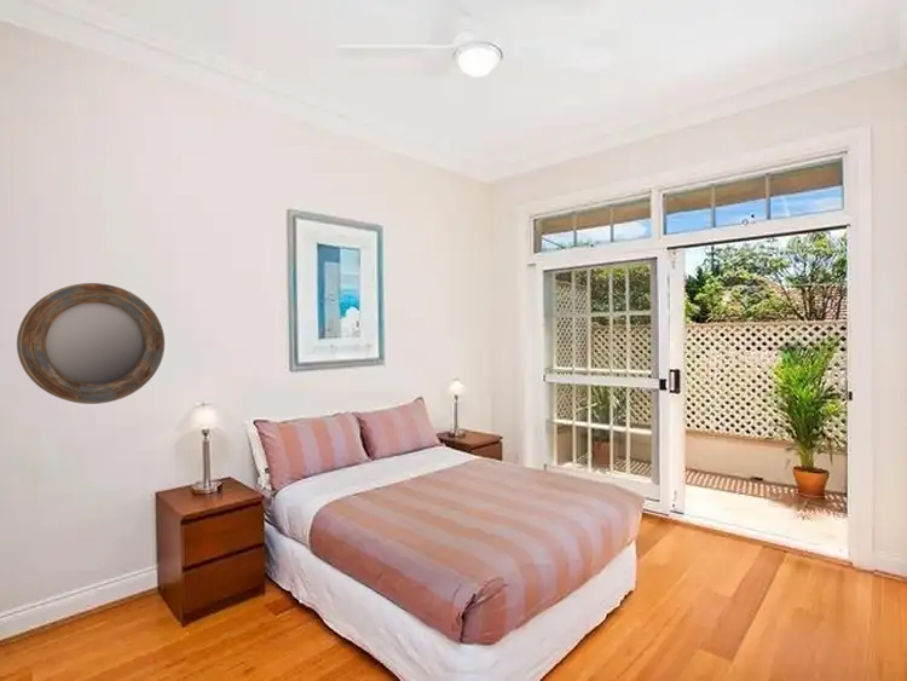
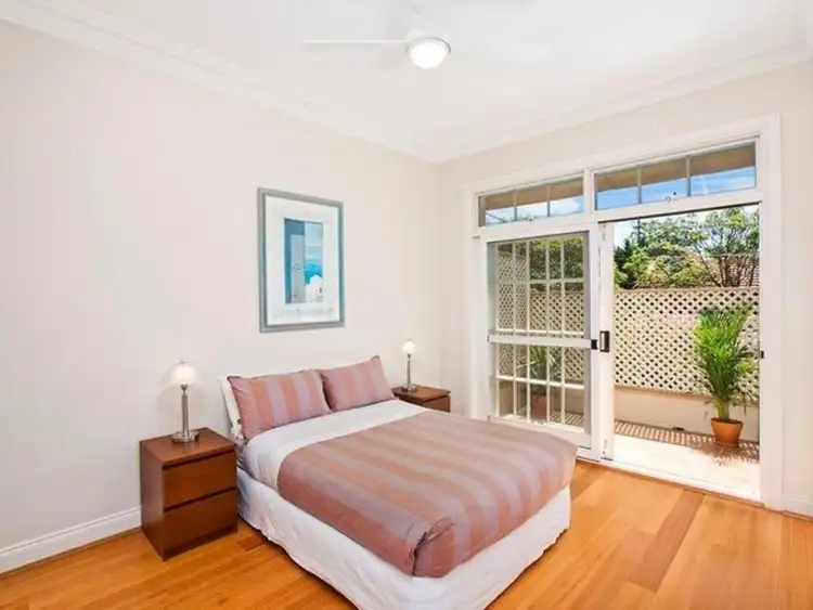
- home mirror [16,282,166,405]
